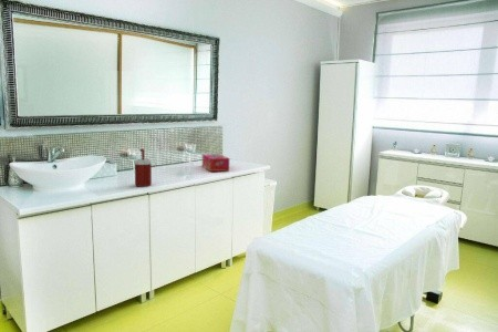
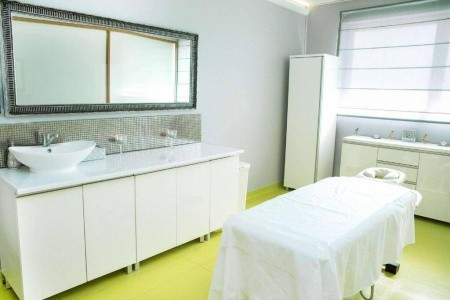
- soap dispenser [133,147,154,188]
- tissue box [201,153,230,173]
